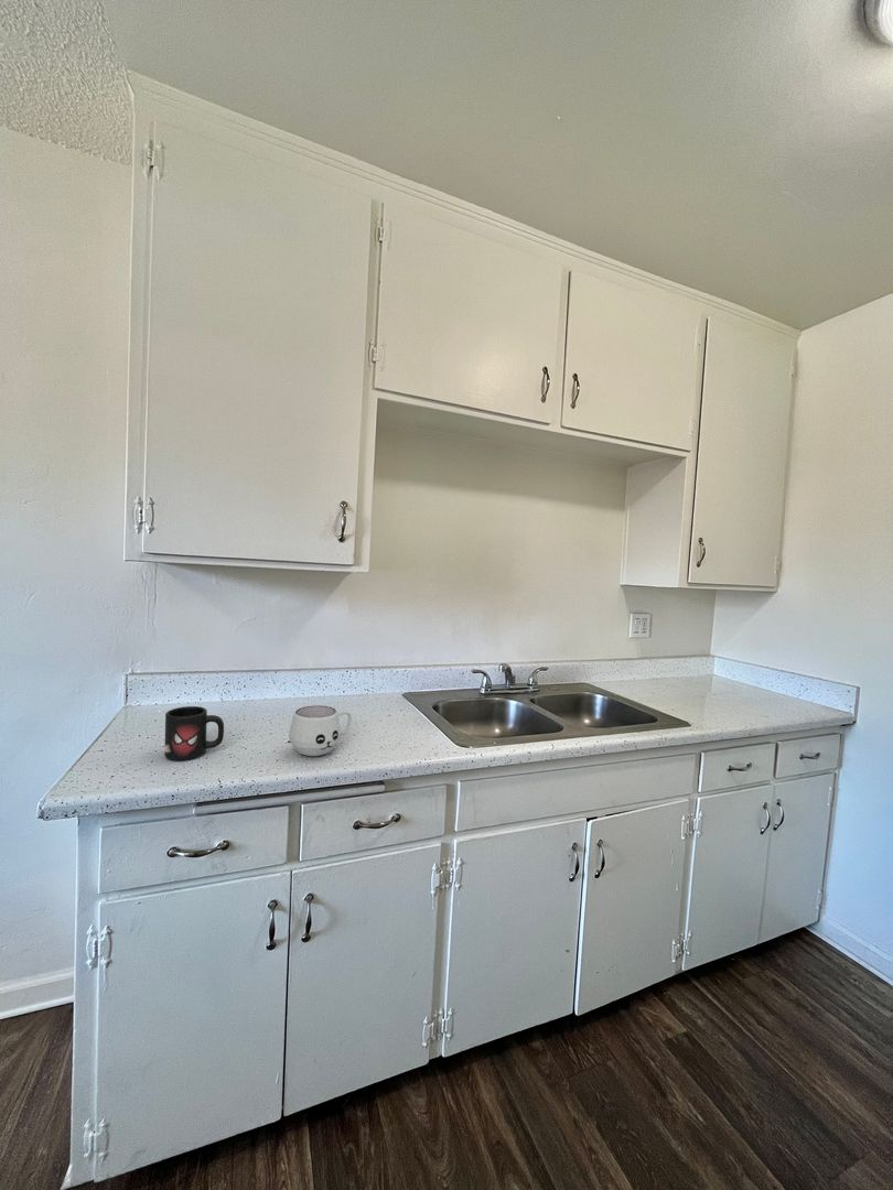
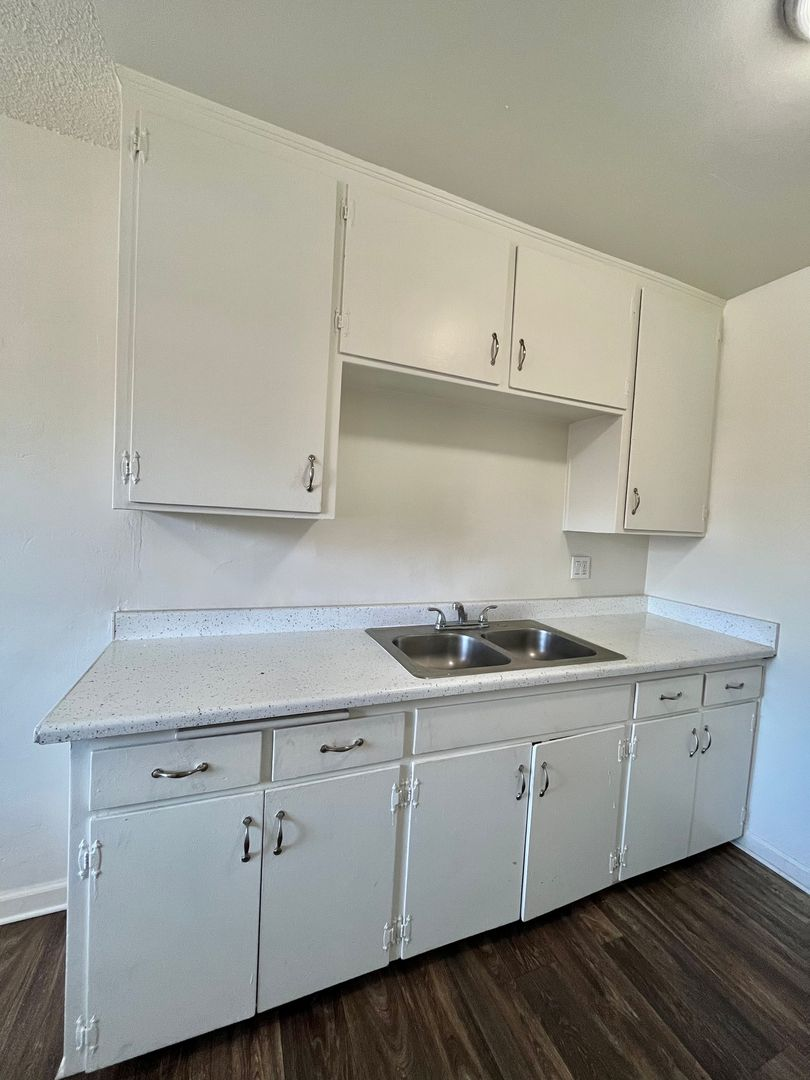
- mug [163,705,225,761]
- mug [288,705,353,757]
